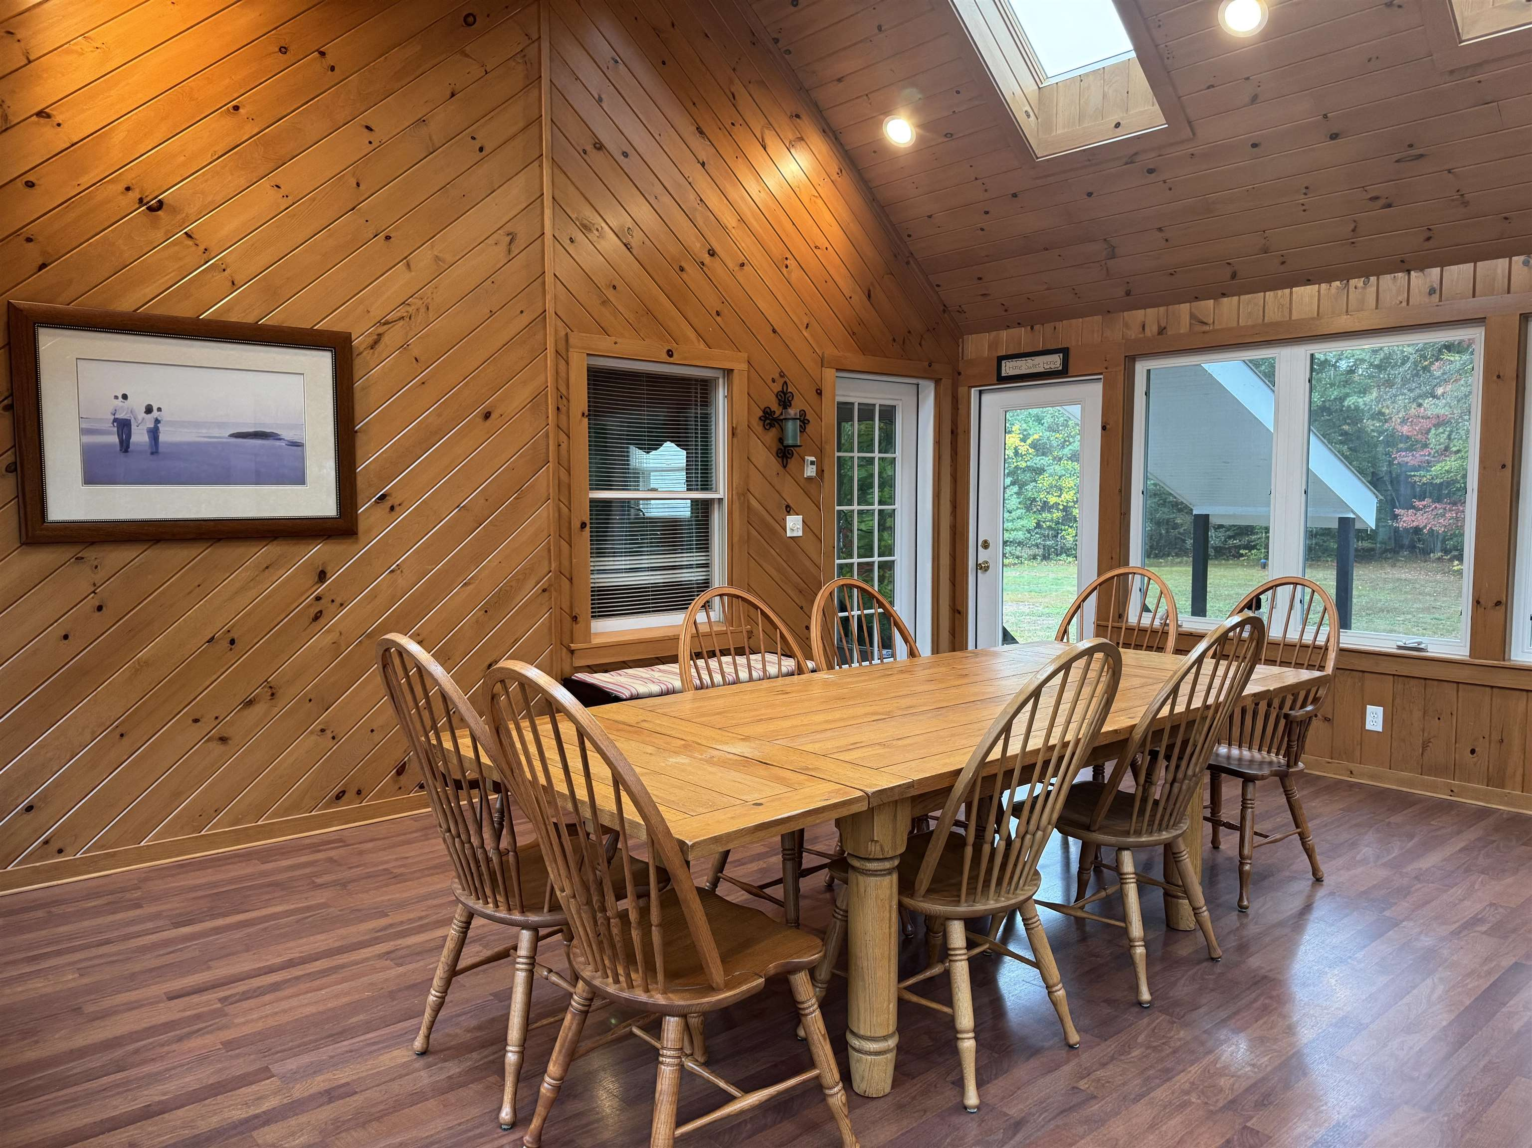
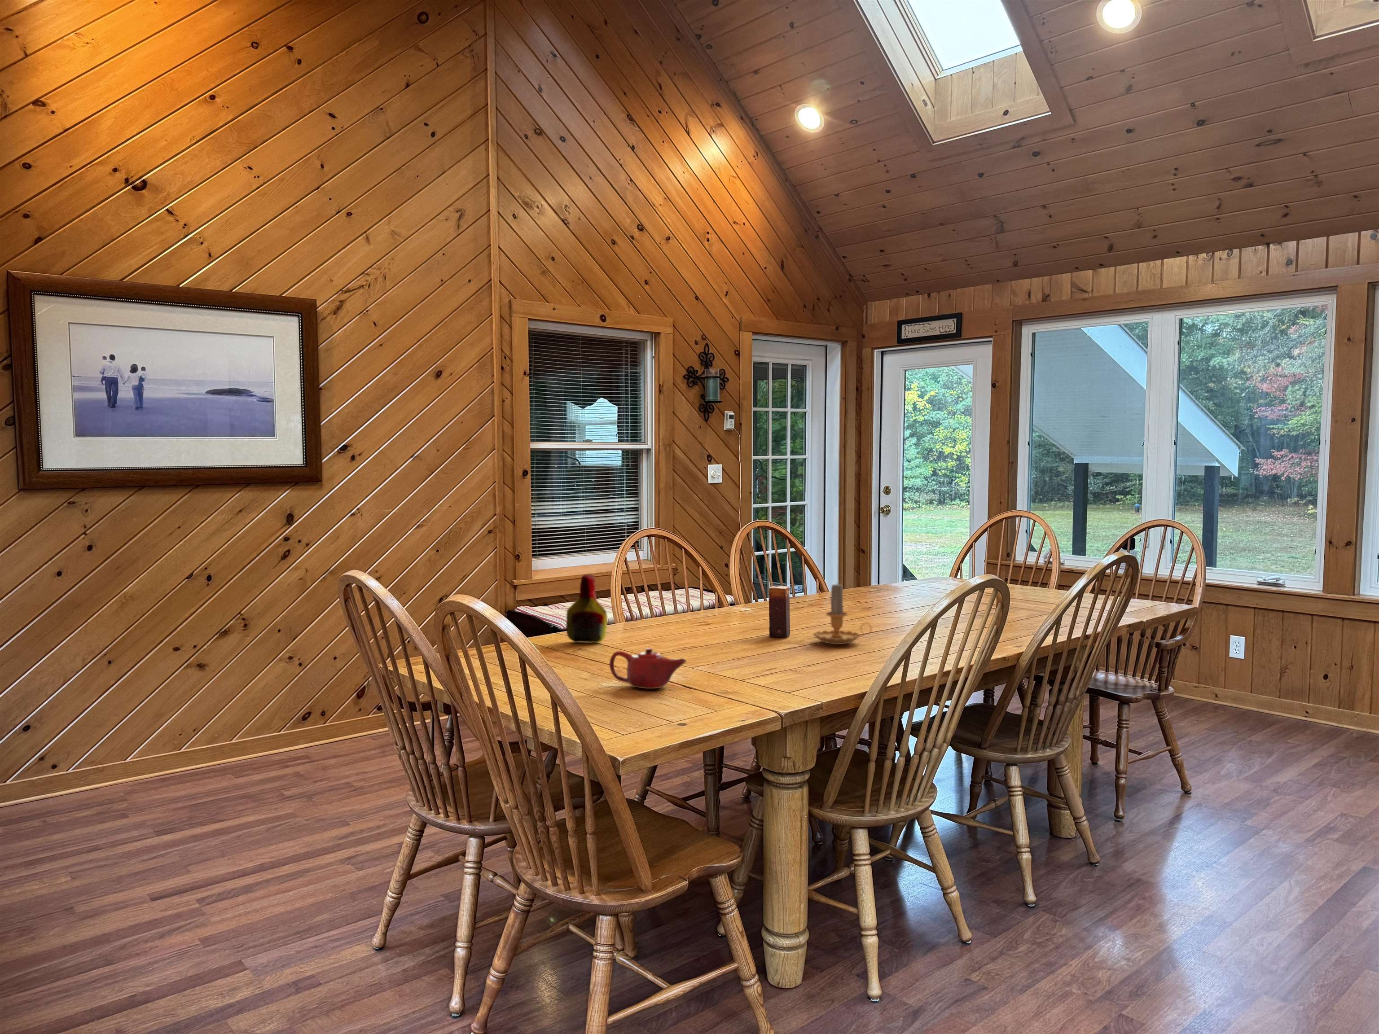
+ candle [812,581,872,645]
+ bottle [566,573,608,643]
+ teapot [609,647,687,690]
+ candle [769,585,790,639]
